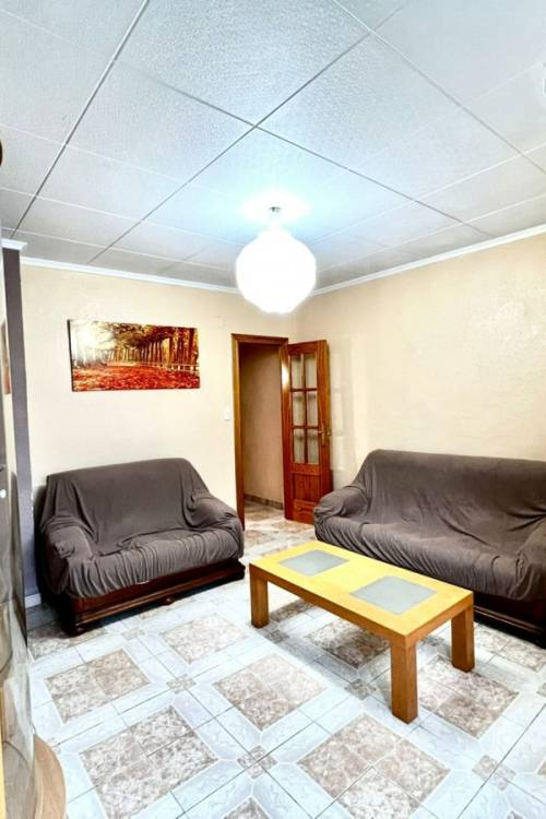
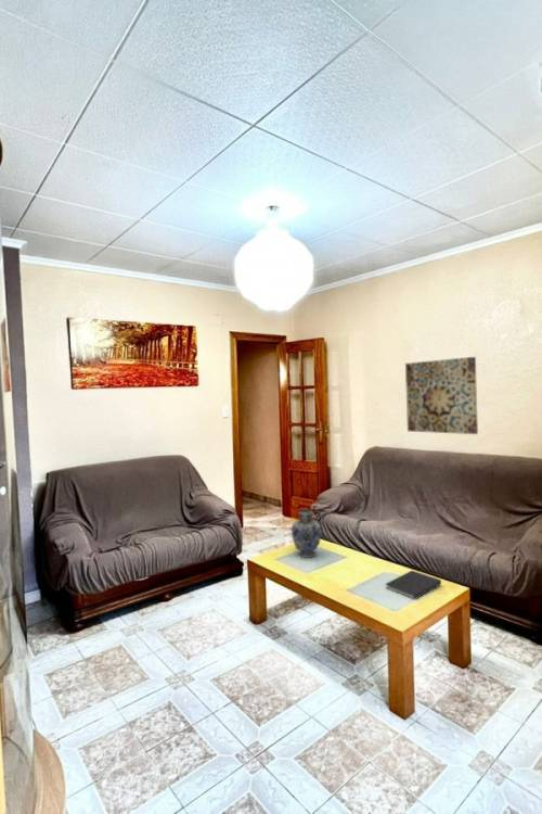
+ wall art [404,356,479,435]
+ diary [385,570,442,601]
+ decorative vase [291,507,322,559]
